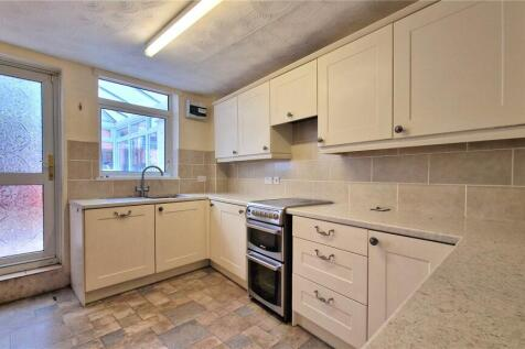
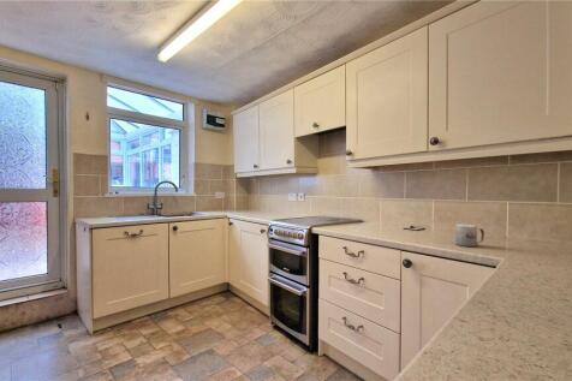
+ mug [454,222,485,248]
